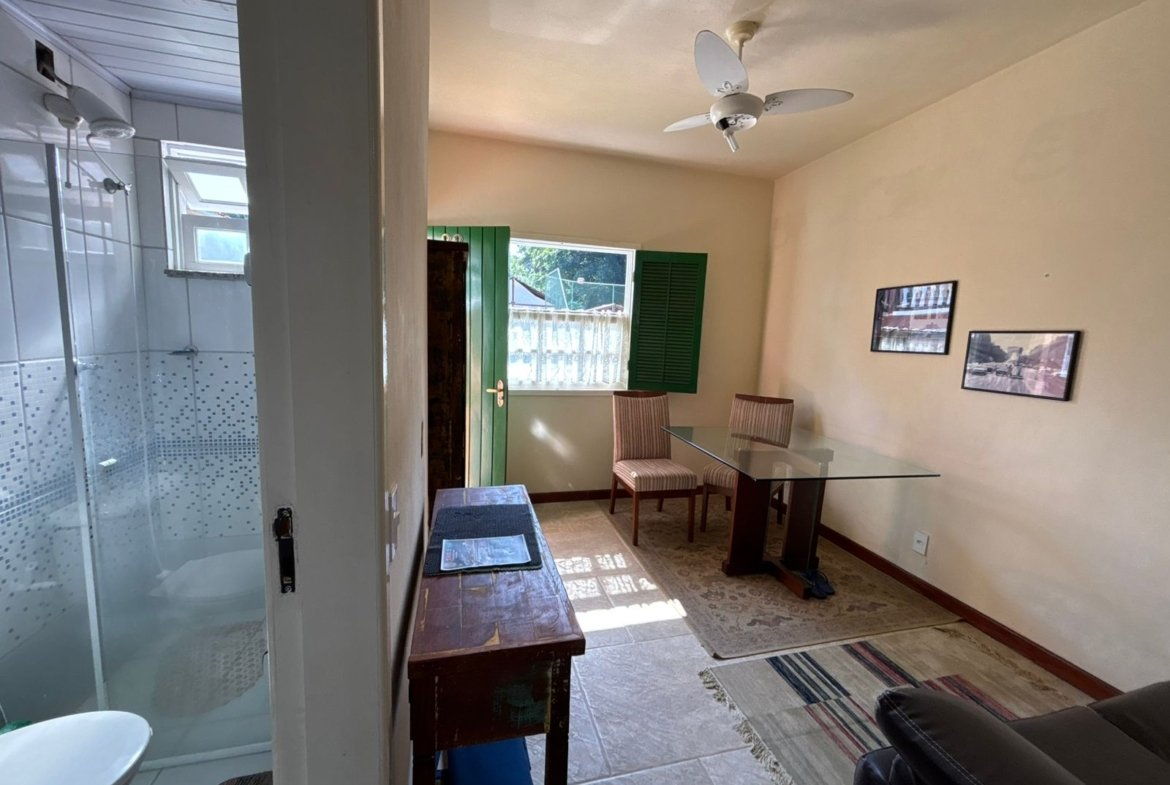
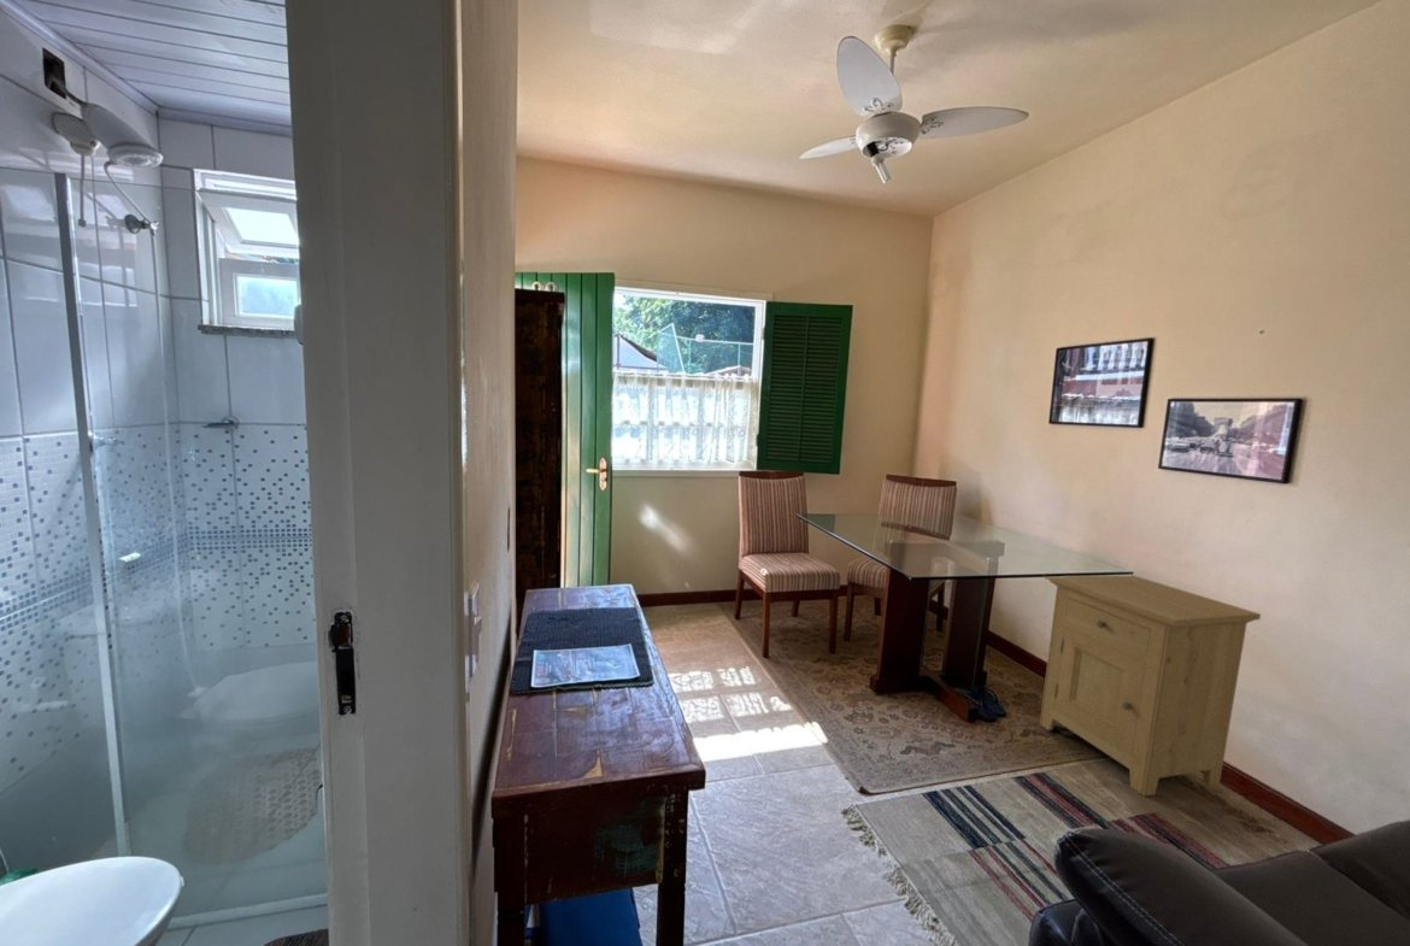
+ nightstand [1039,574,1262,798]
